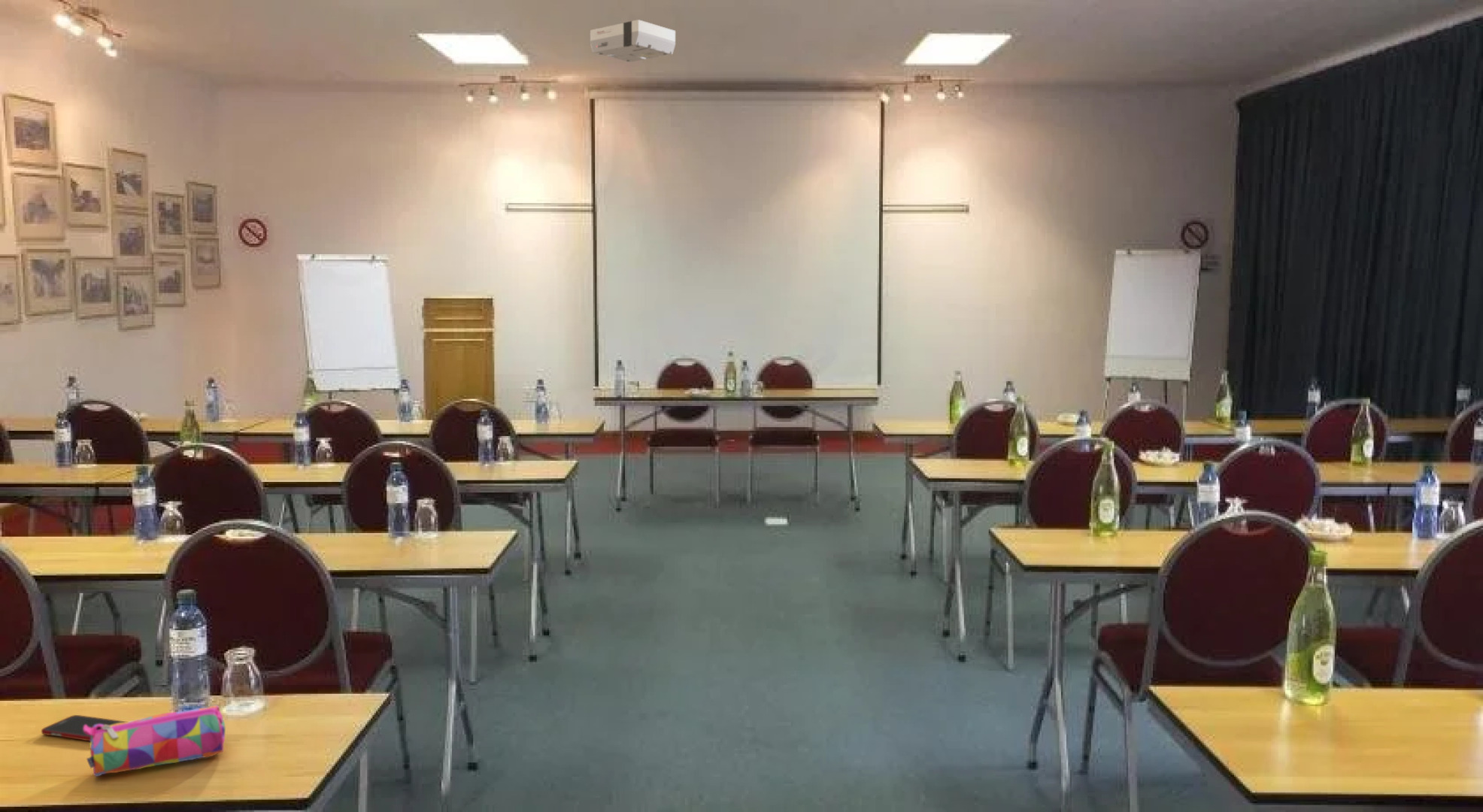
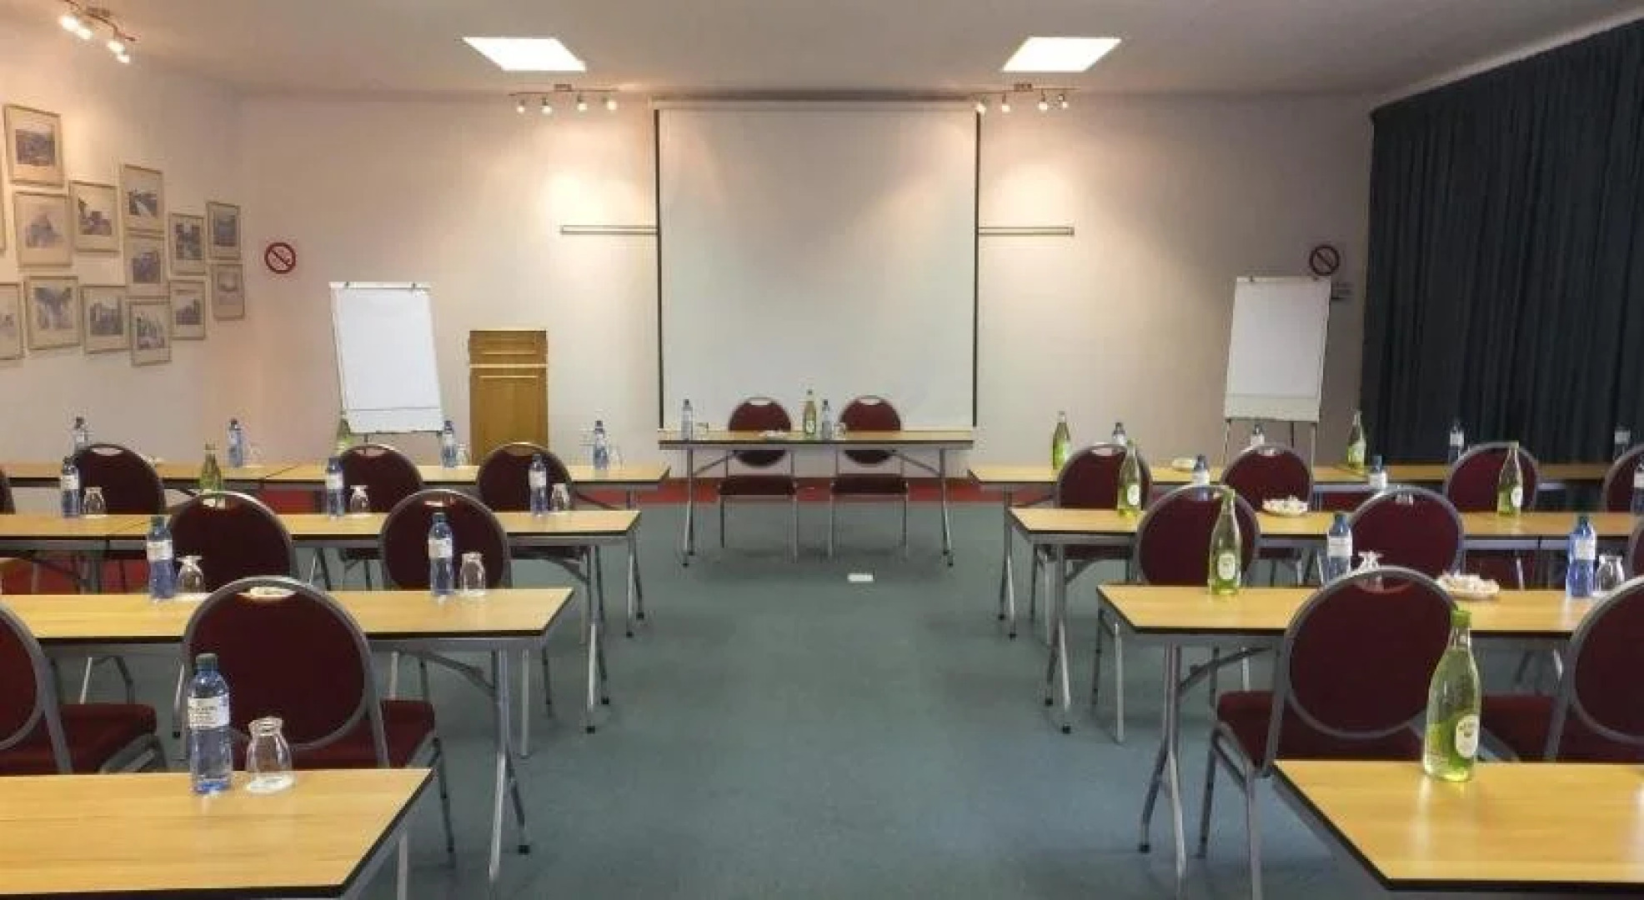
- projector [590,19,676,63]
- pencil case [83,704,226,777]
- cell phone [41,714,129,742]
